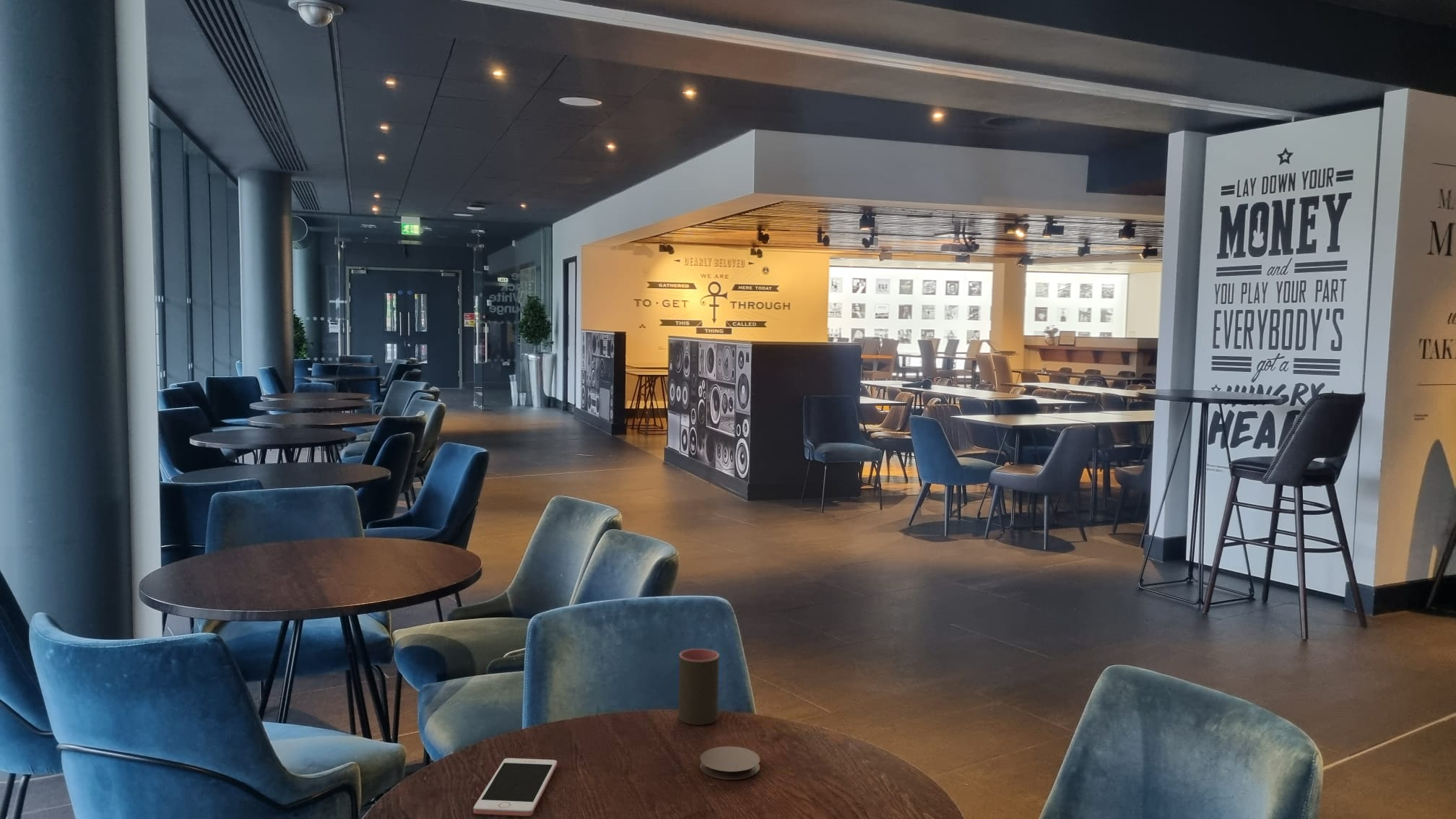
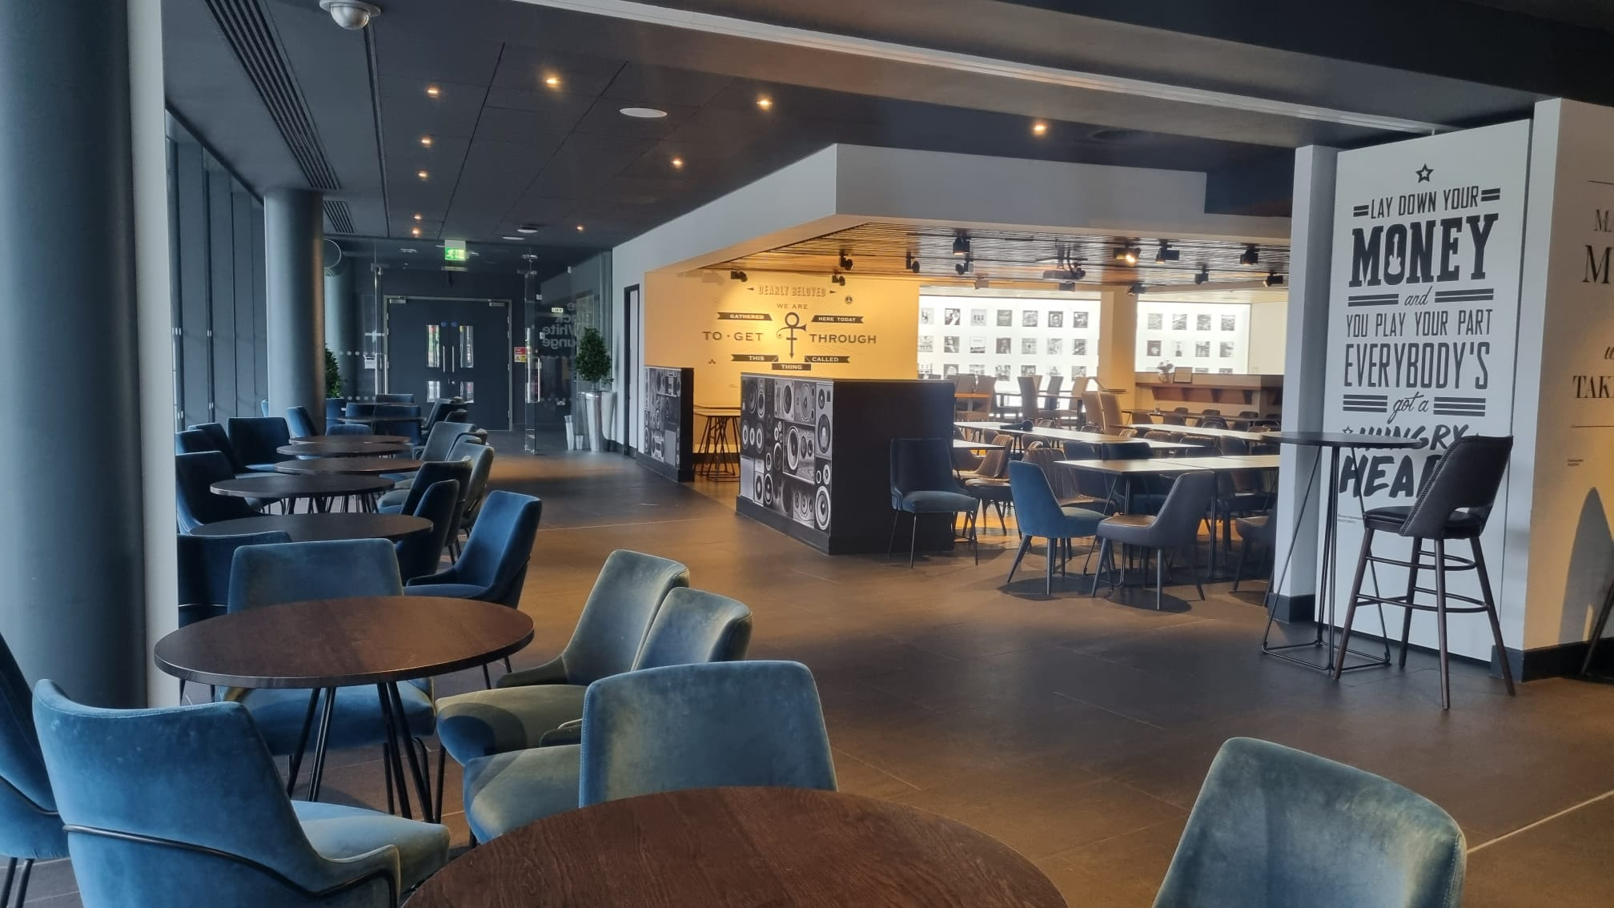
- coaster [699,745,761,781]
- cell phone [473,758,558,817]
- cup [677,648,720,726]
